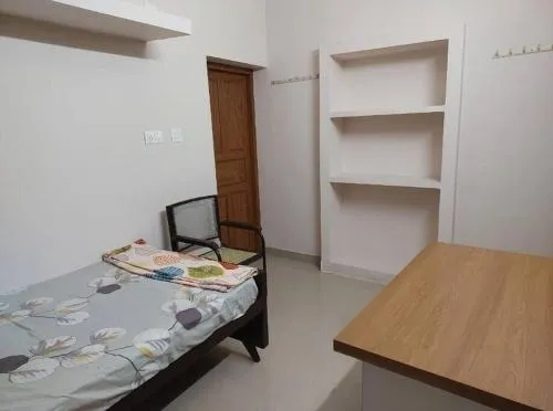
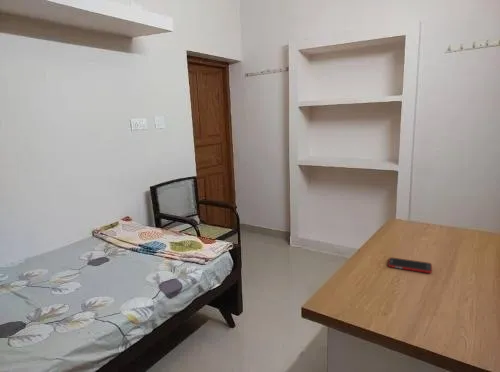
+ cell phone [387,256,433,274]
